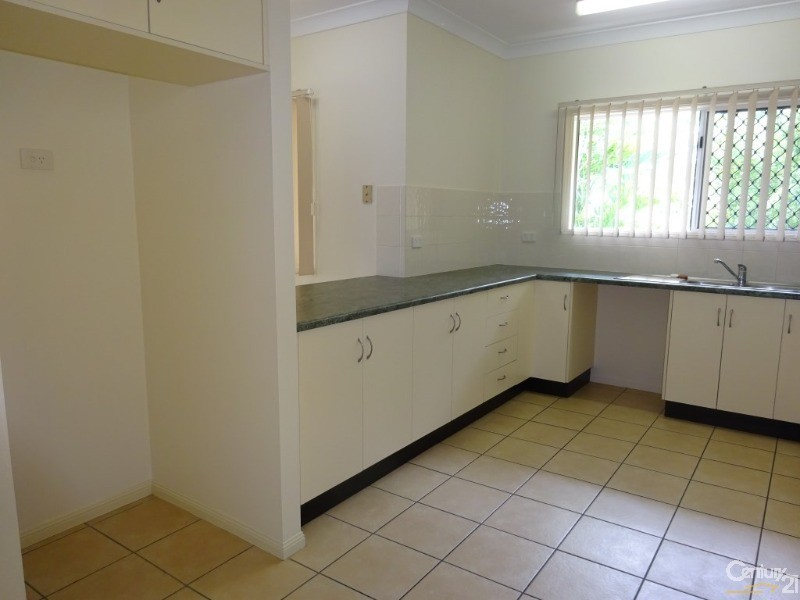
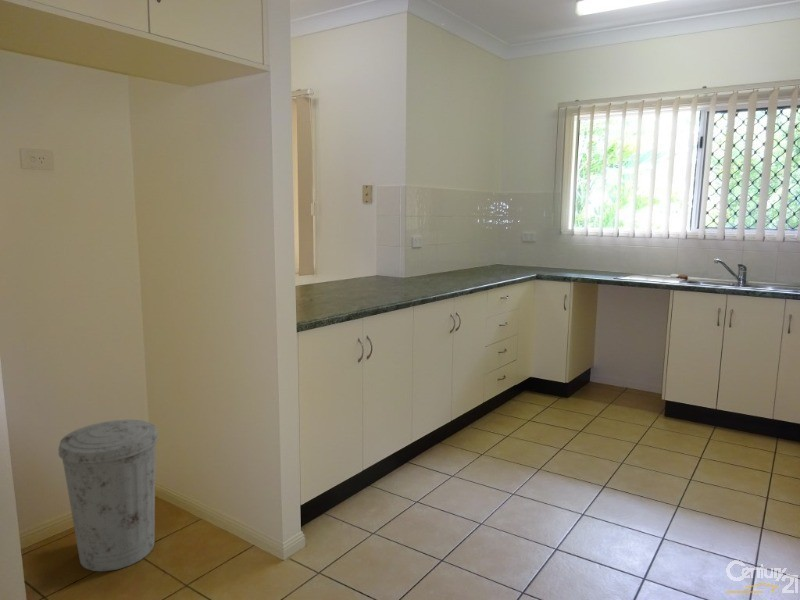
+ trash can [57,419,159,572]
